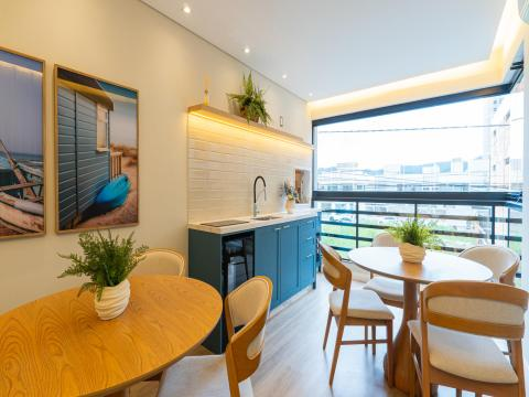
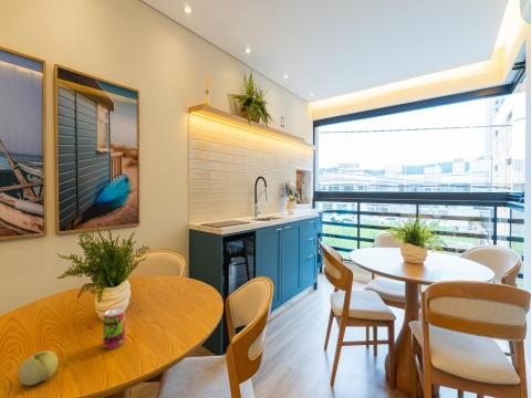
+ apple [18,349,60,386]
+ beverage can [102,307,126,349]
